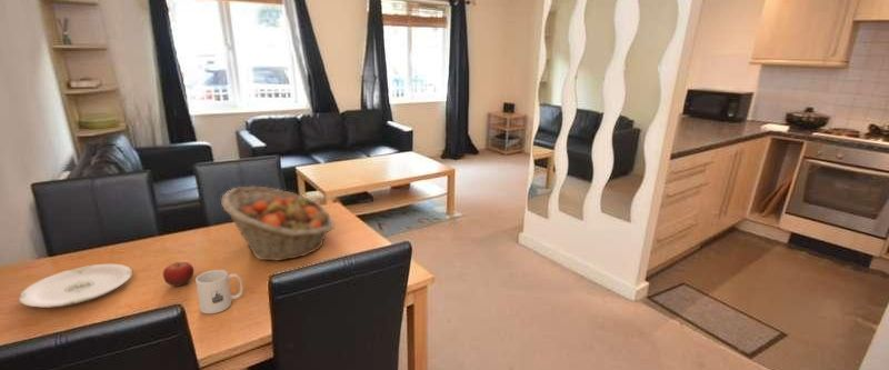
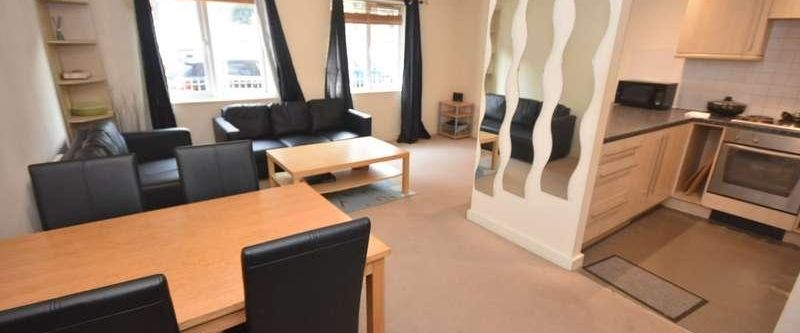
- fruit basket [220,186,334,262]
- mug [194,269,244,314]
- plate [18,263,133,309]
- fruit [162,260,194,288]
